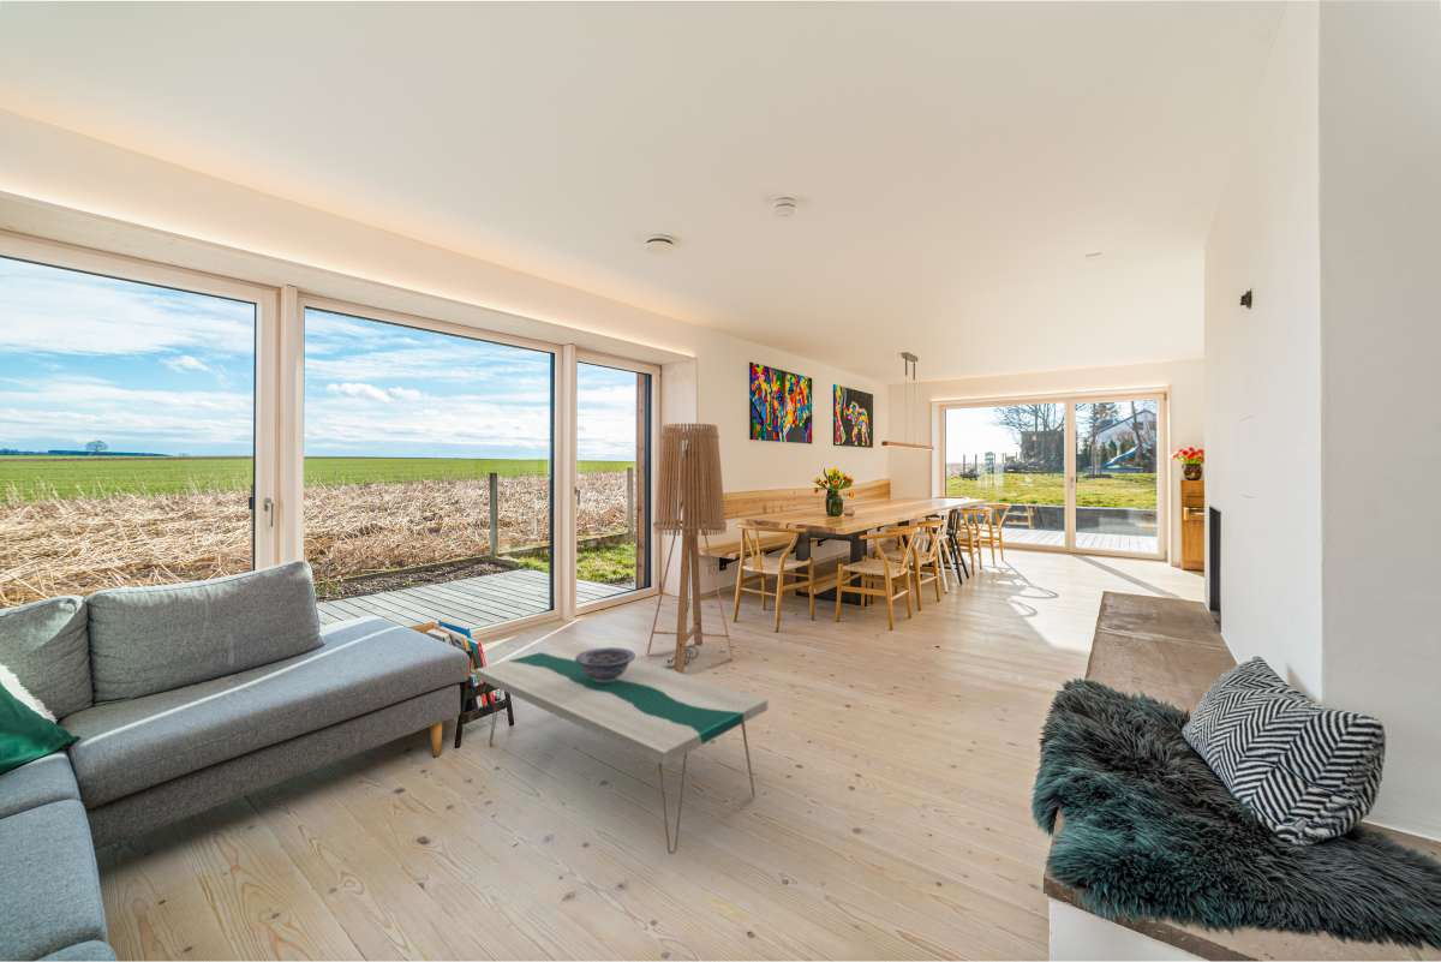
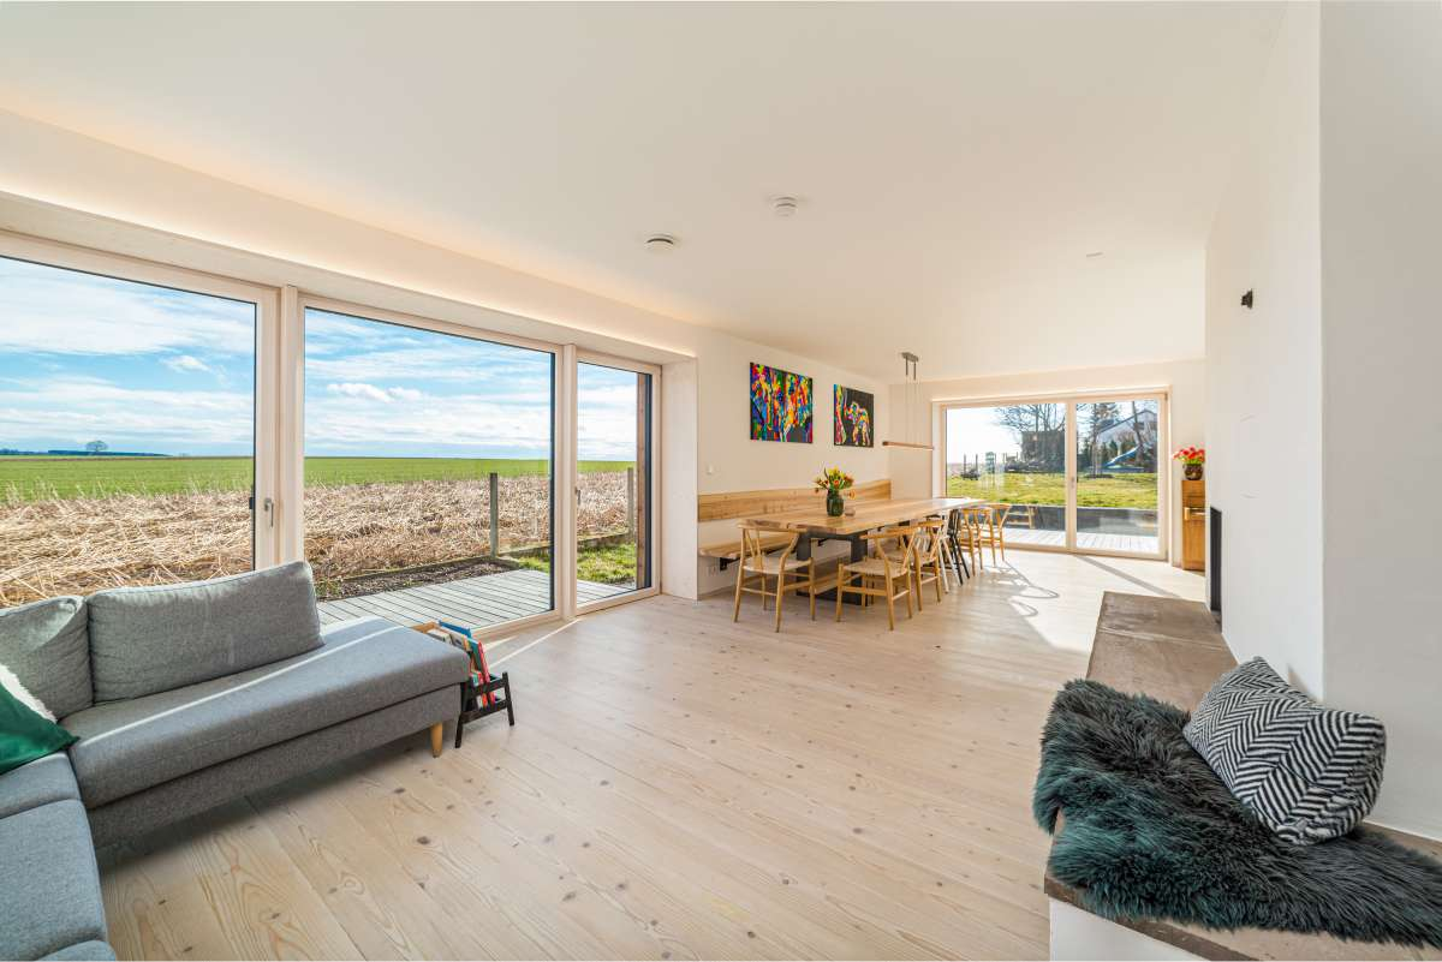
- floor lamp [645,423,735,674]
- coffee table [474,641,769,855]
- decorative bowl [575,646,636,683]
